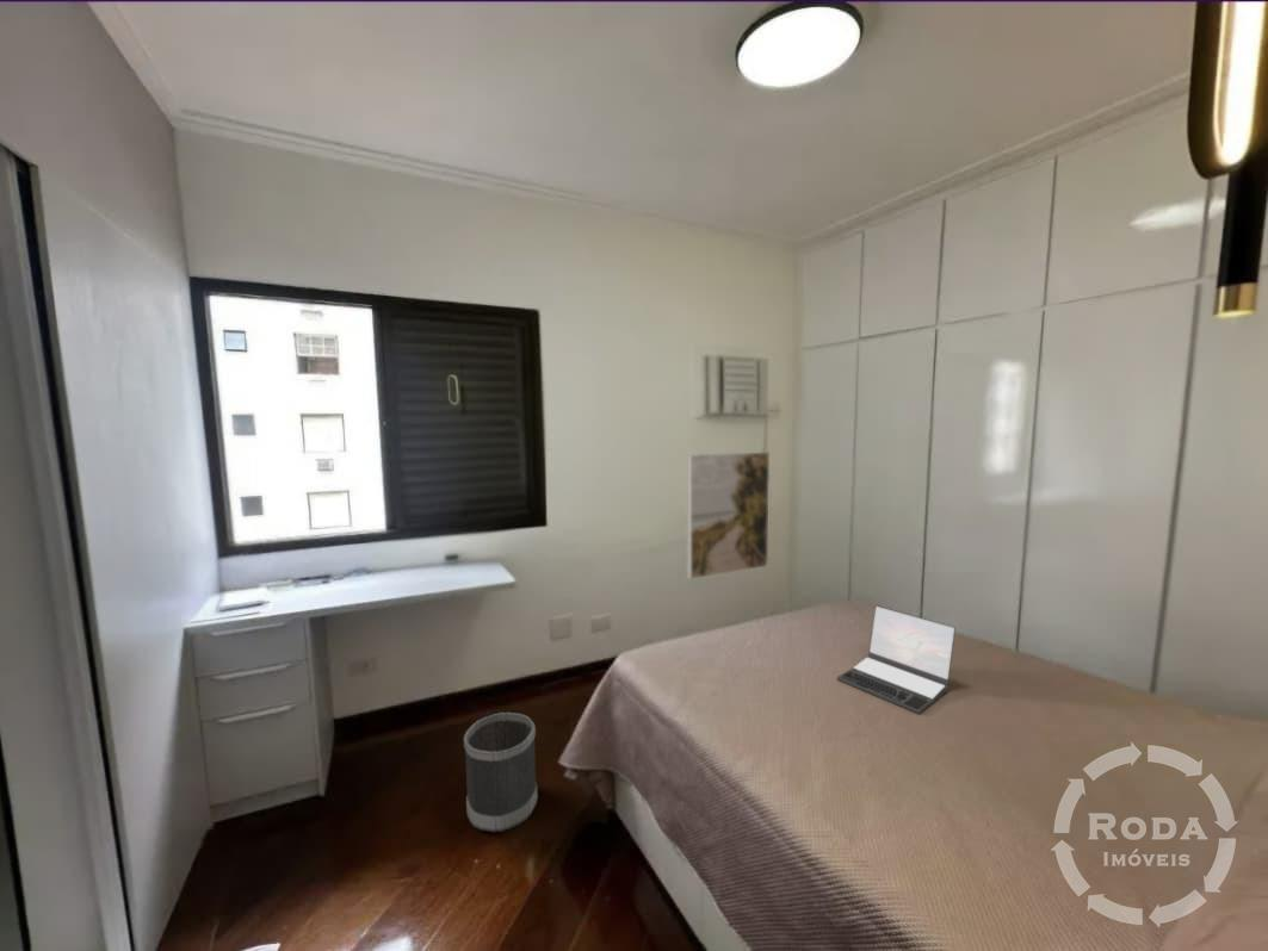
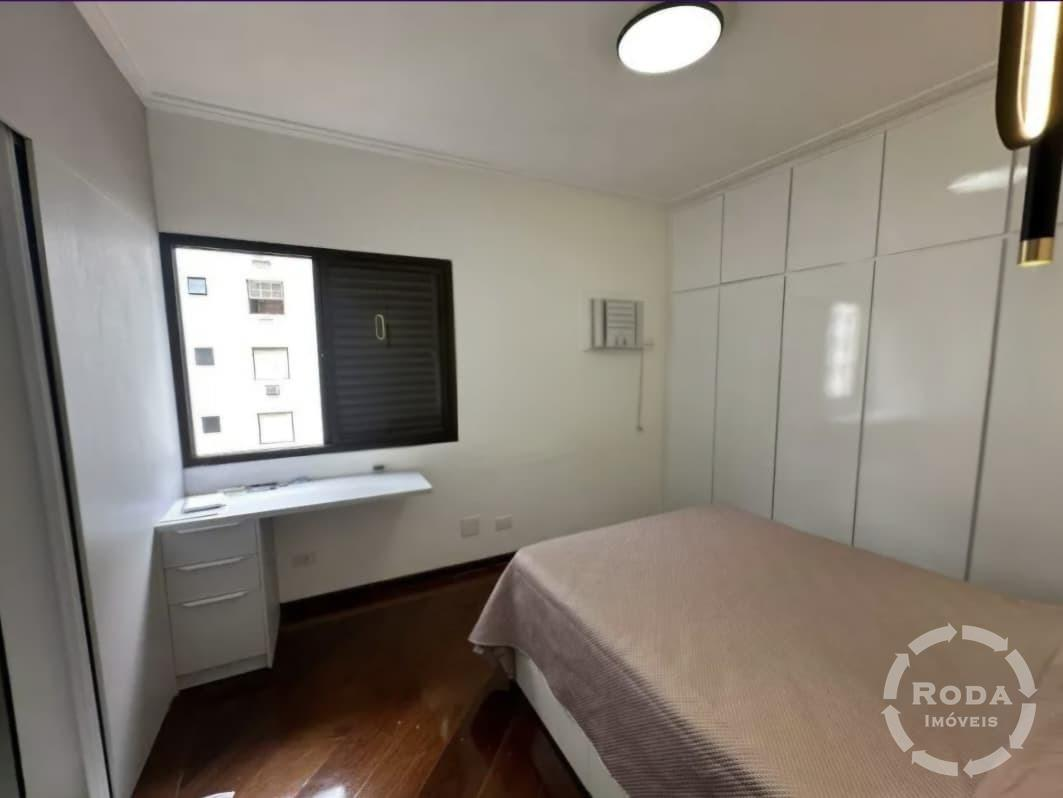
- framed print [687,450,771,580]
- wastebasket [463,711,539,833]
- laptop [836,604,957,715]
